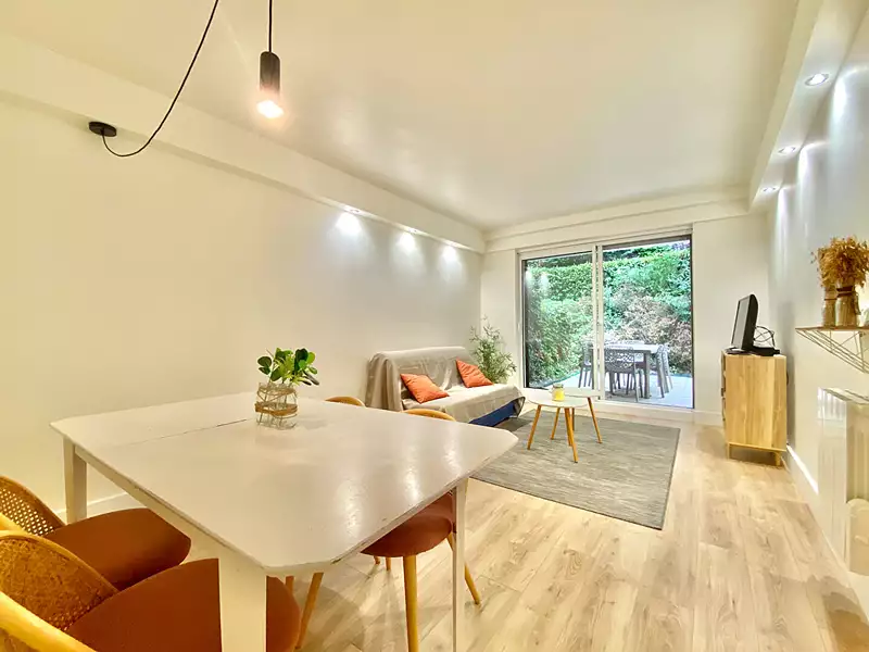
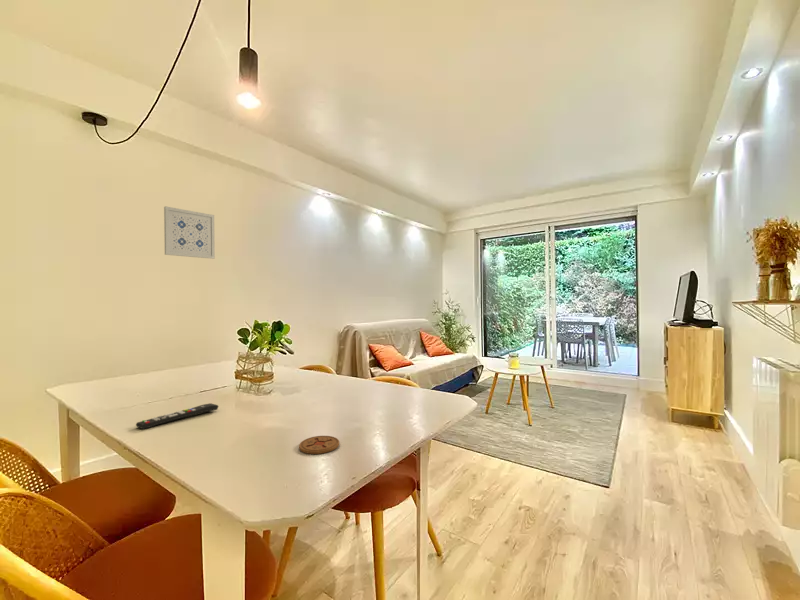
+ wall art [163,205,216,260]
+ coaster [298,435,340,455]
+ remote control [135,402,219,430]
